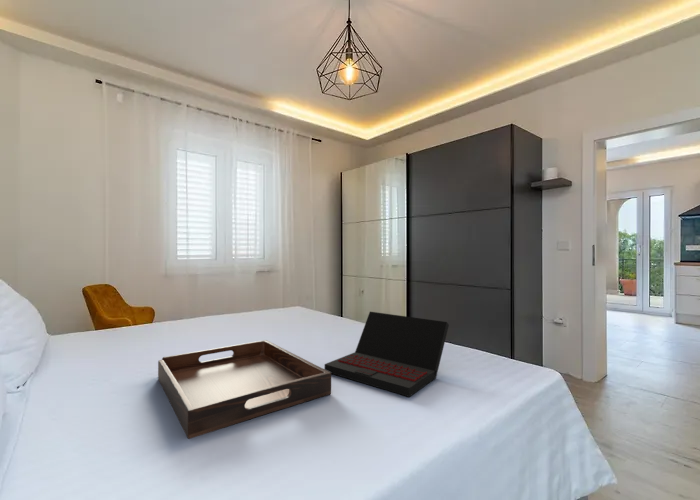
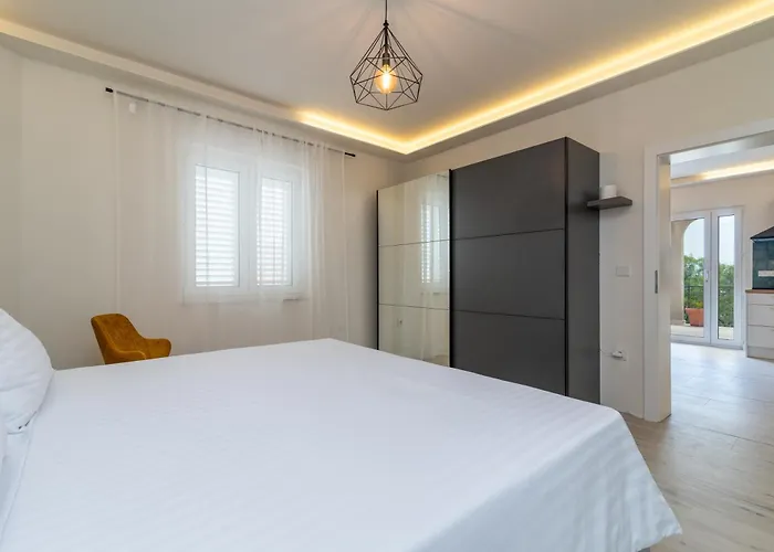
- laptop [324,311,450,398]
- serving tray [157,339,332,440]
